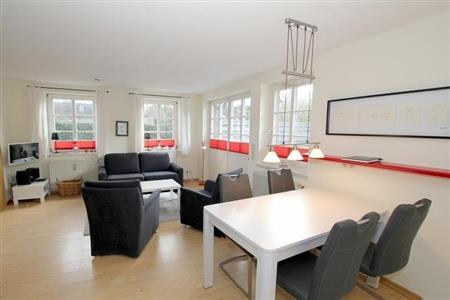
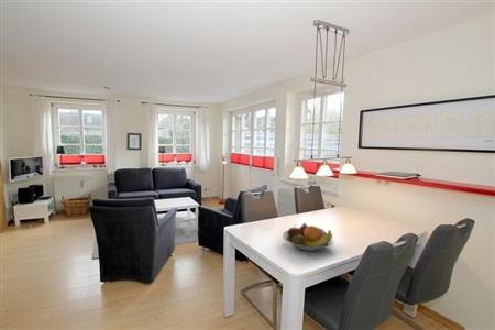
+ fruit bowl [282,222,336,252]
